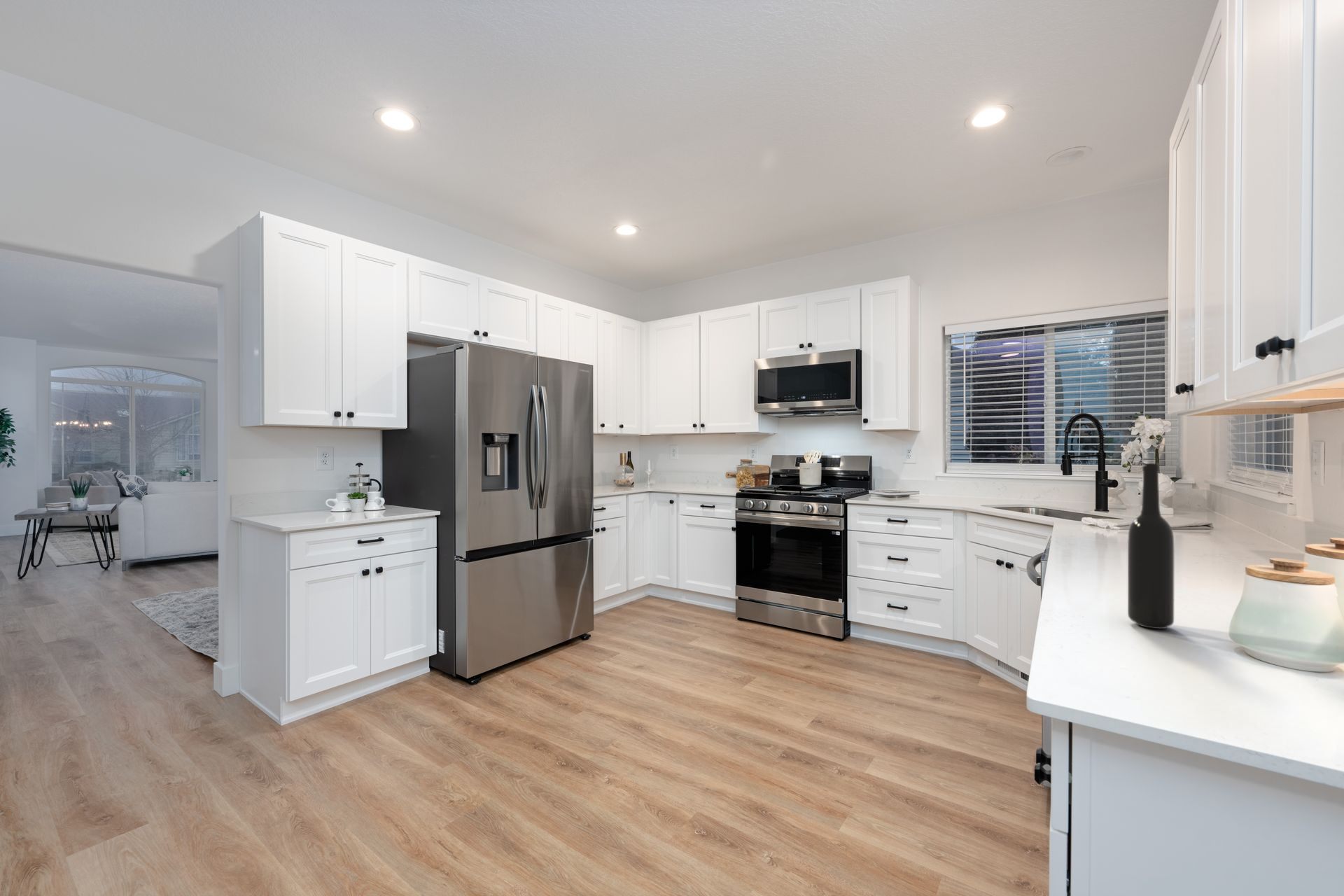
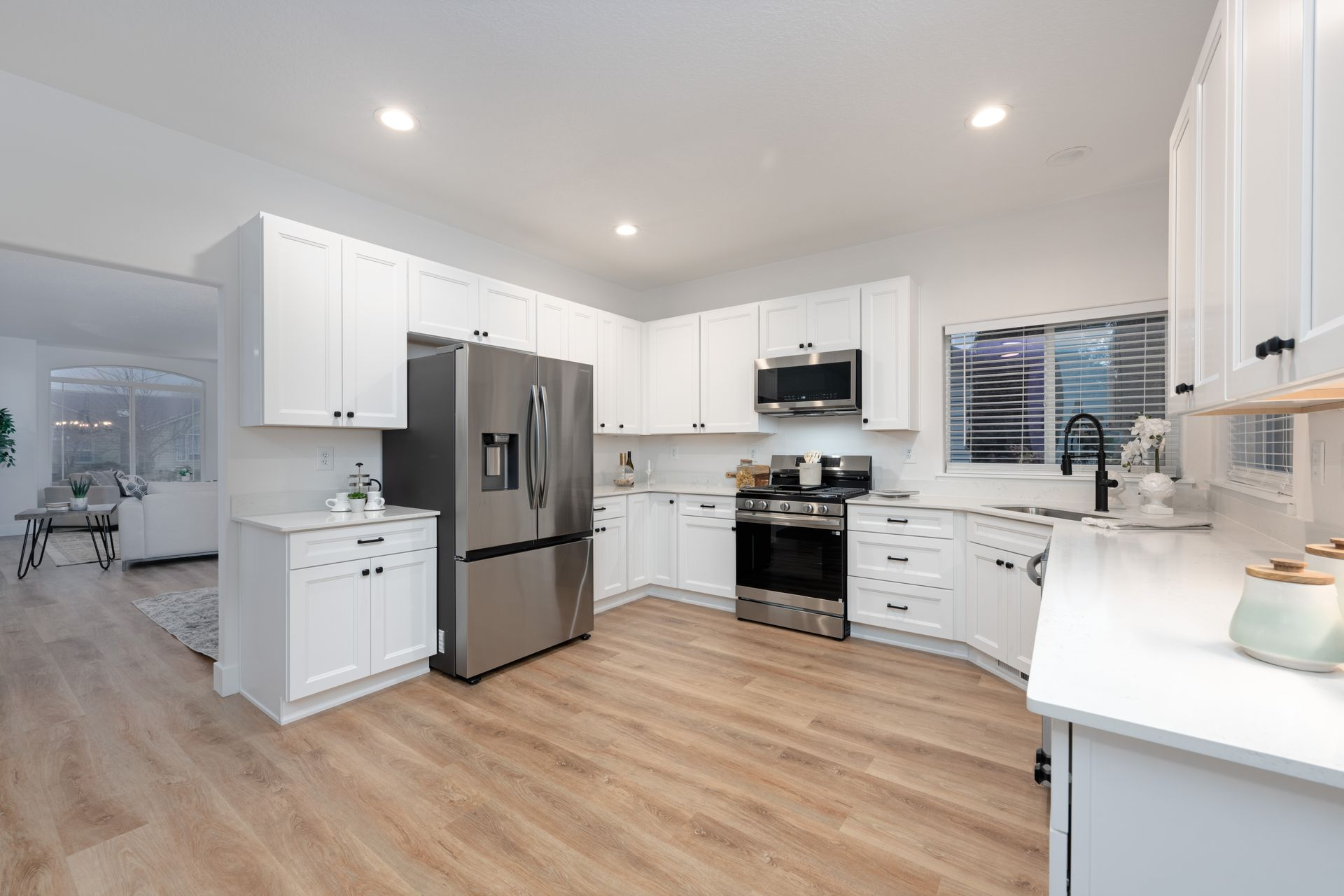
- bottle [1127,463,1175,630]
